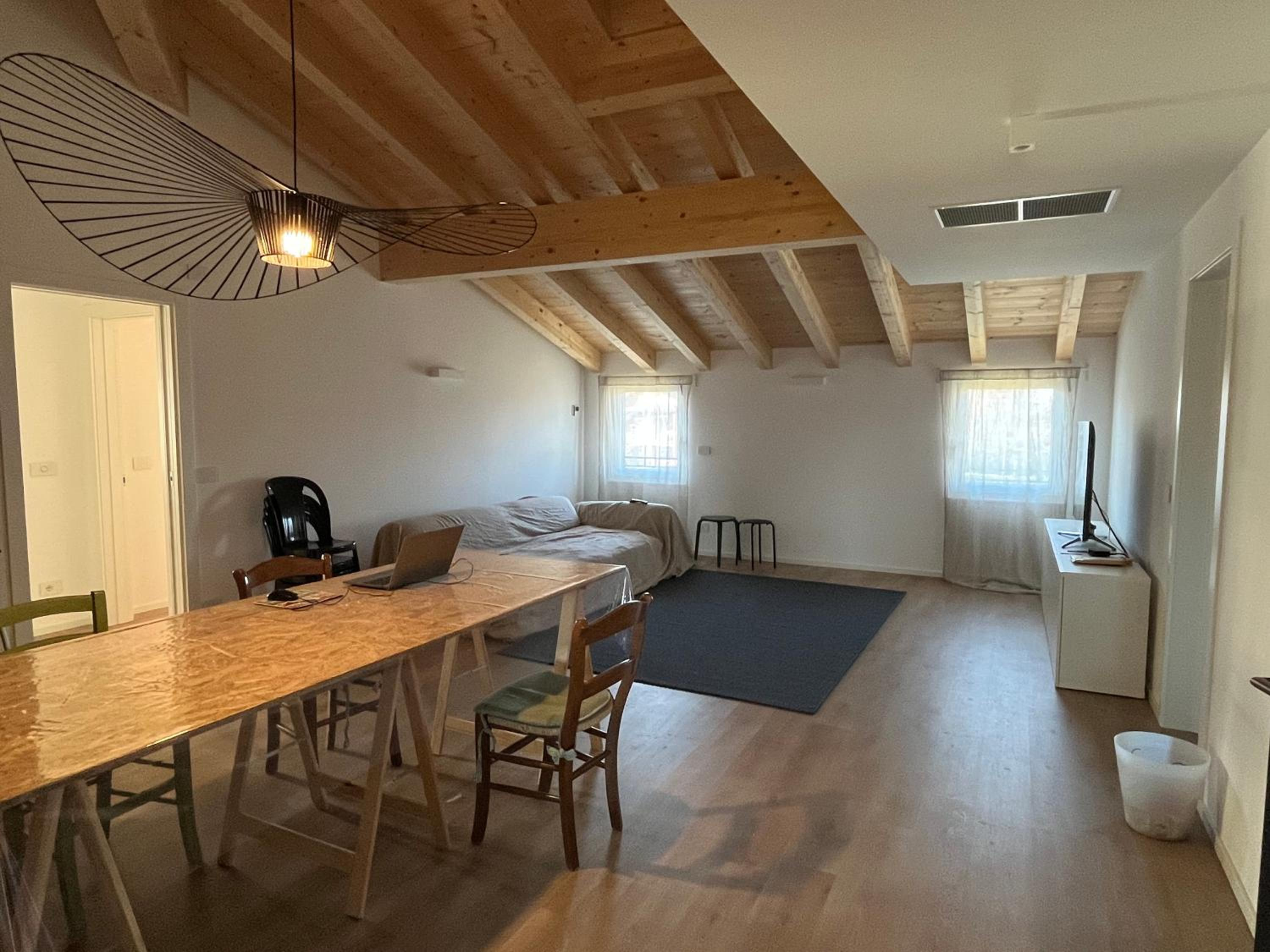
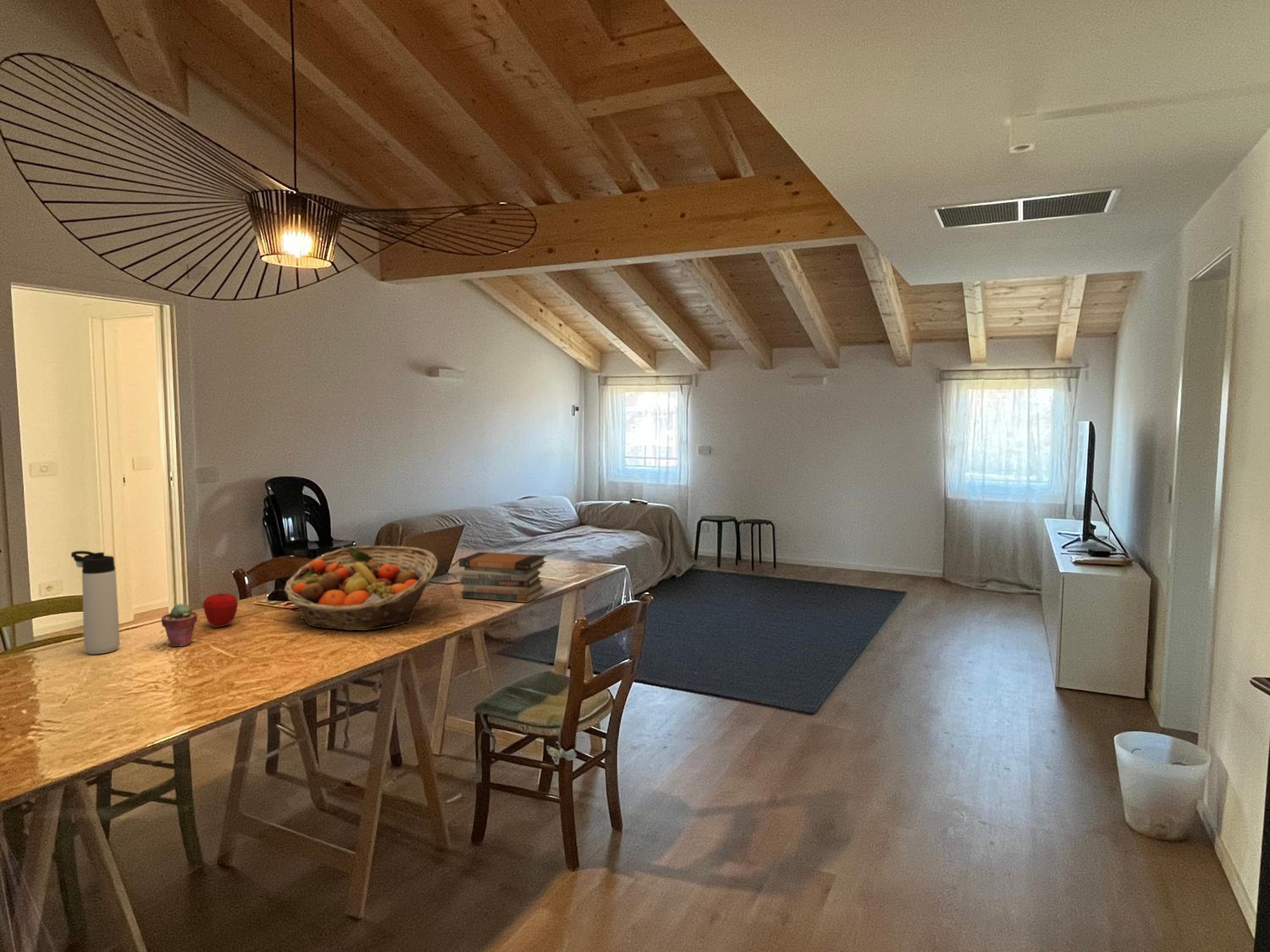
+ potted succulent [161,603,198,647]
+ thermos bottle [71,550,120,655]
+ apple [203,592,238,627]
+ fruit basket [283,545,438,631]
+ book stack [458,551,547,603]
